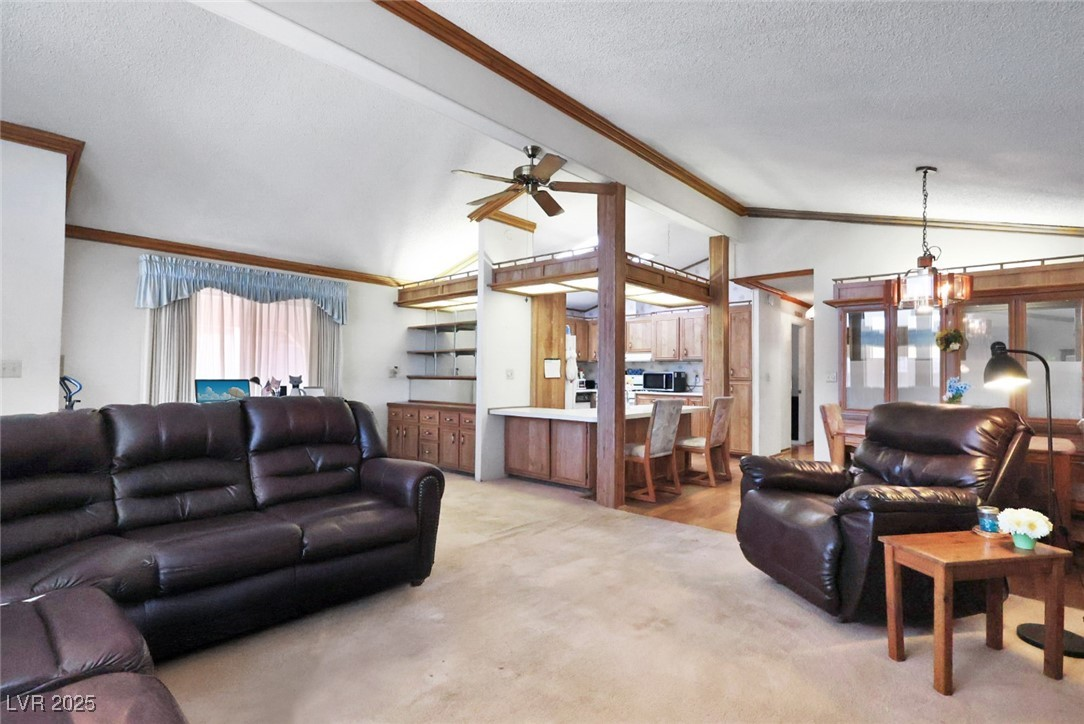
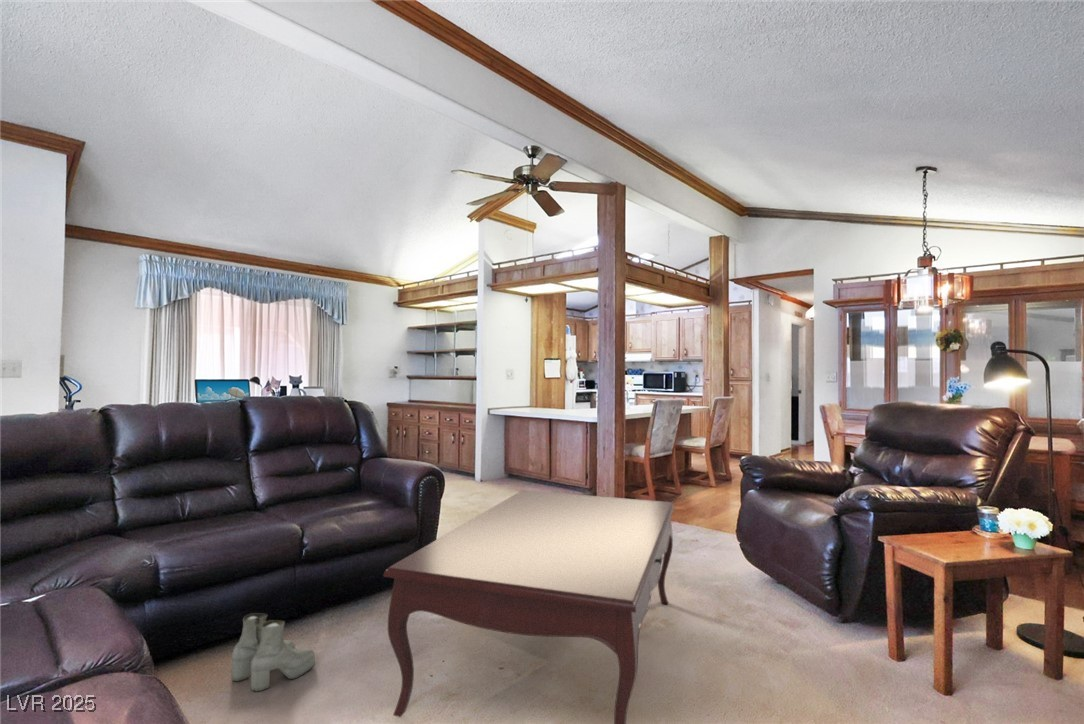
+ boots [231,612,316,692]
+ coffee table [382,489,675,724]
